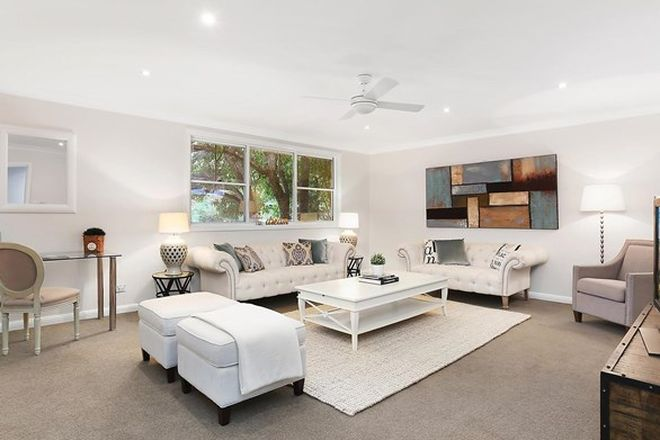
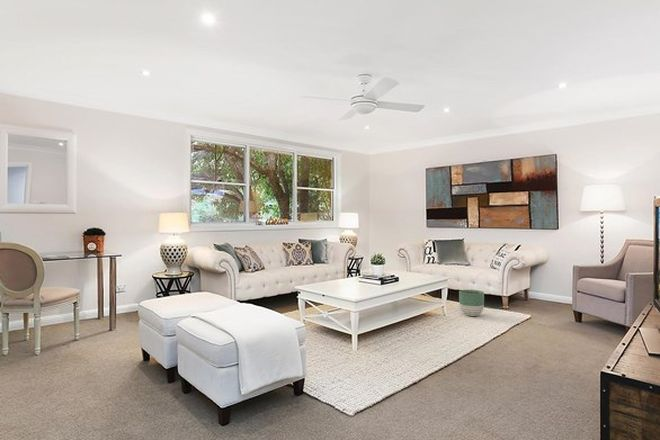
+ planter [458,289,485,317]
